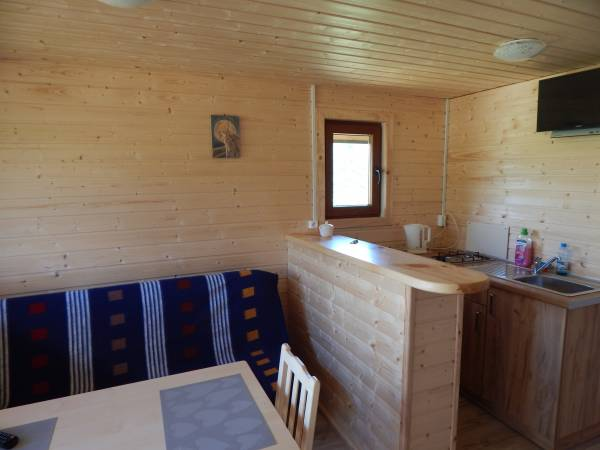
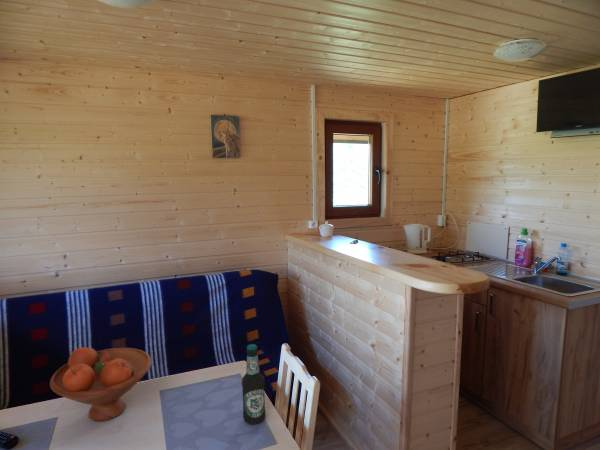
+ fruit bowl [49,346,153,422]
+ bottle [241,343,267,425]
